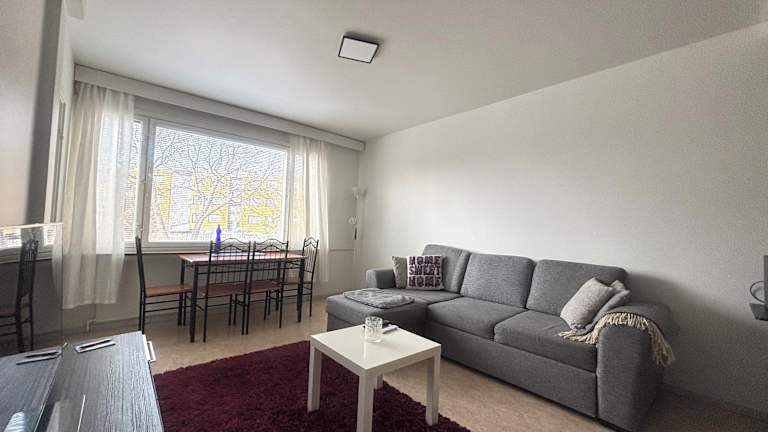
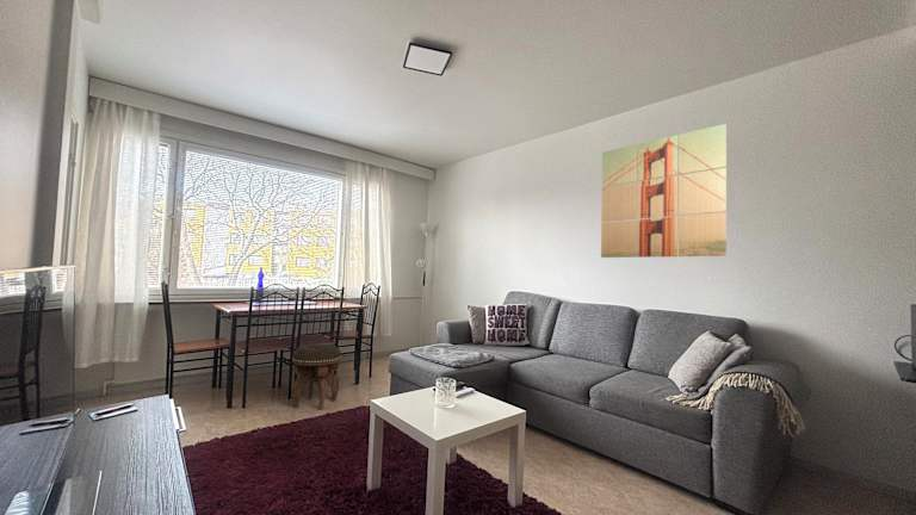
+ wall art [600,123,728,259]
+ footstool [290,343,342,411]
